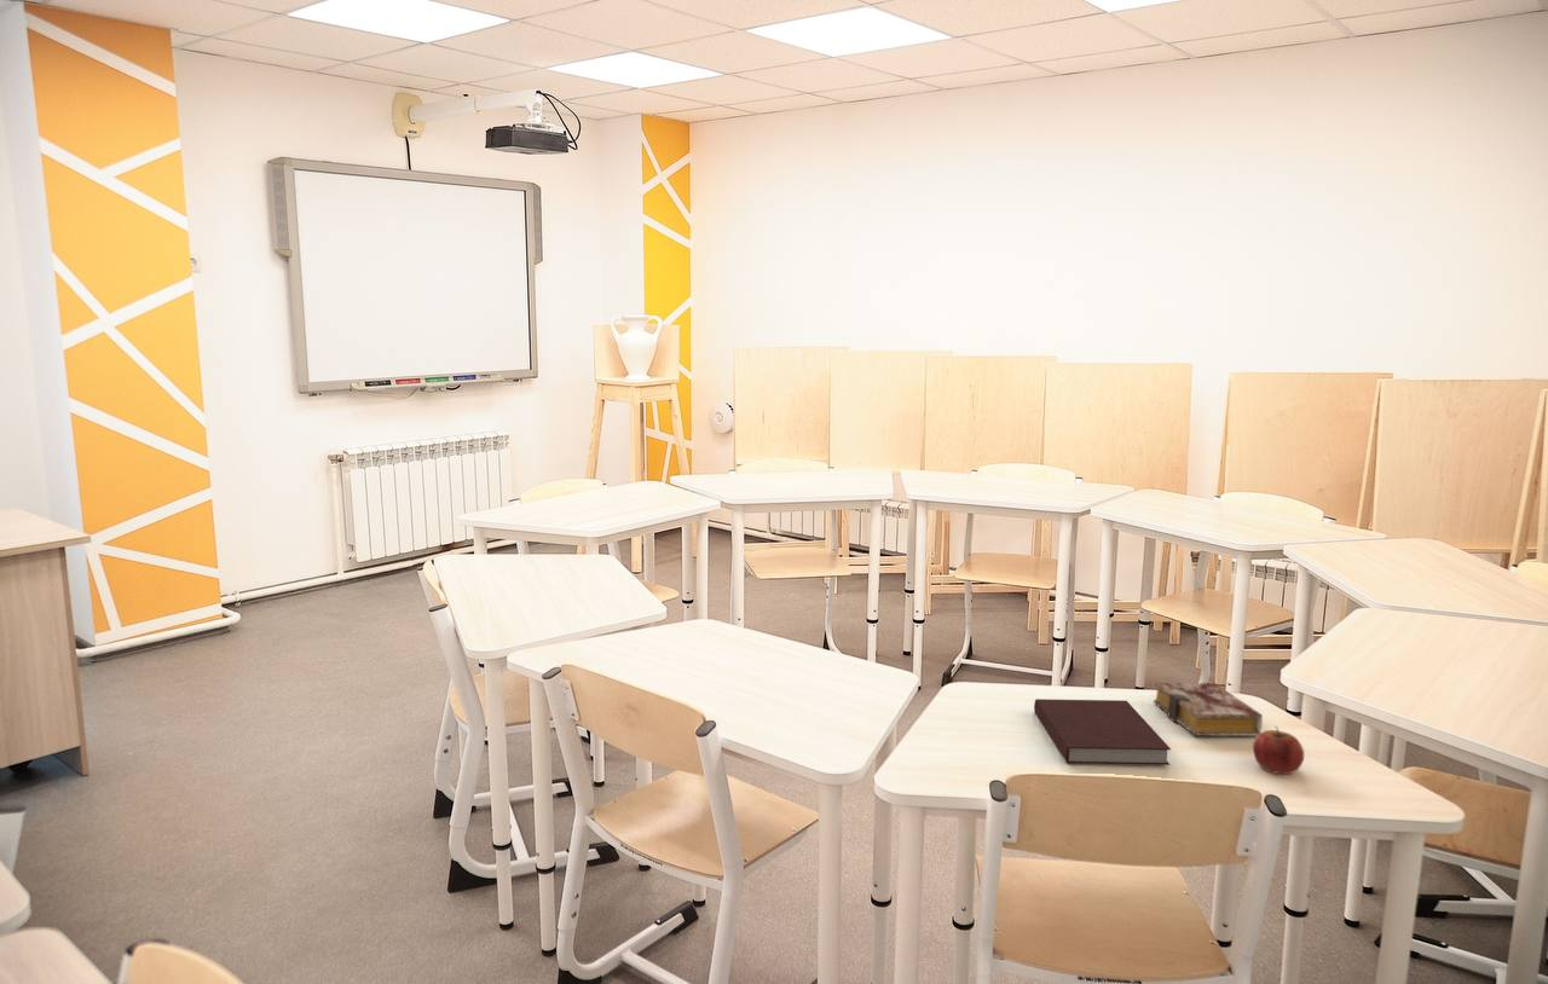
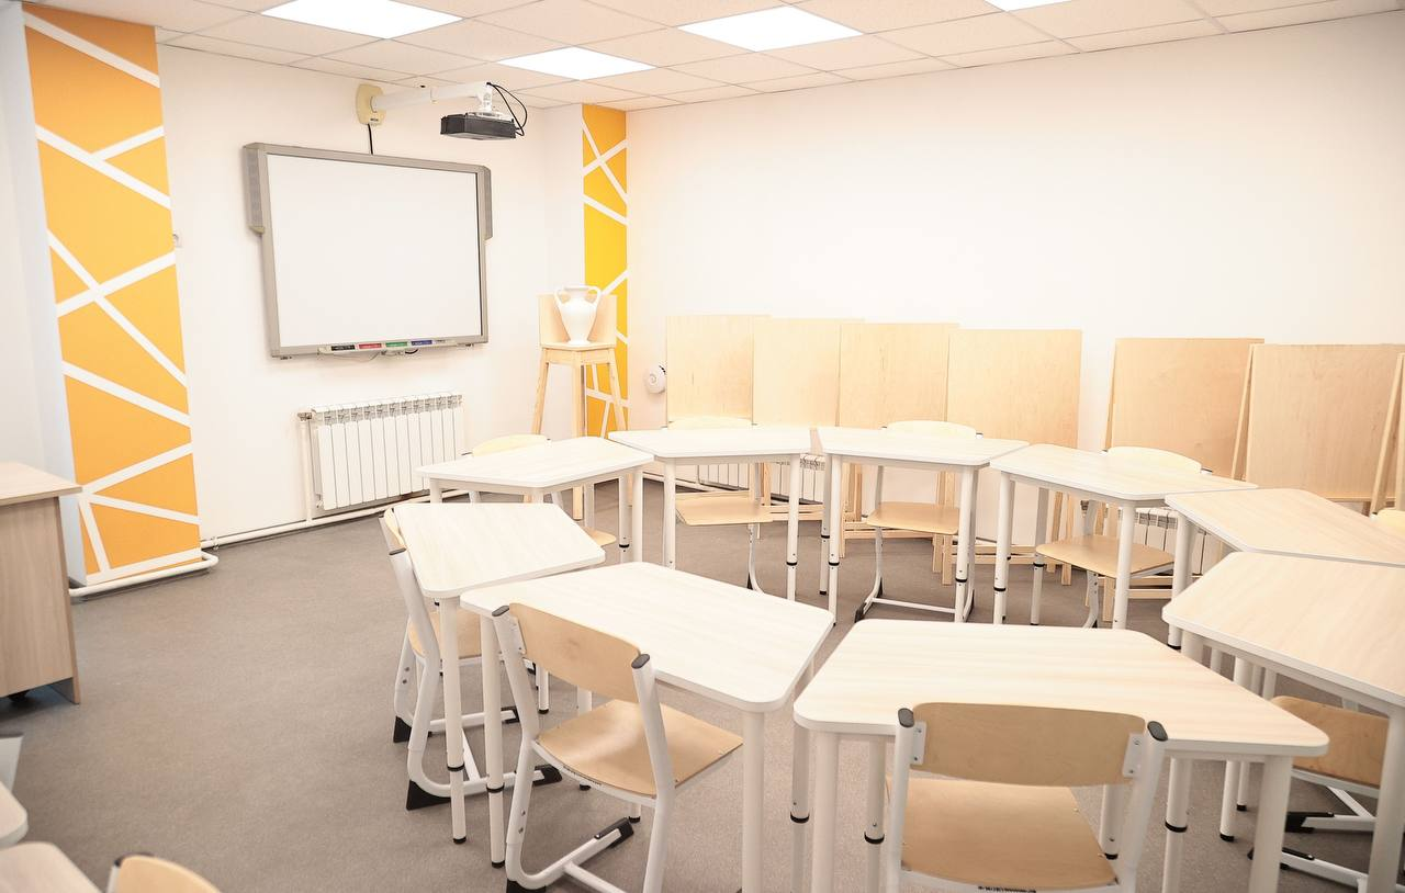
- book [1153,682,1264,737]
- apple [1252,725,1305,775]
- notebook [1033,698,1172,766]
